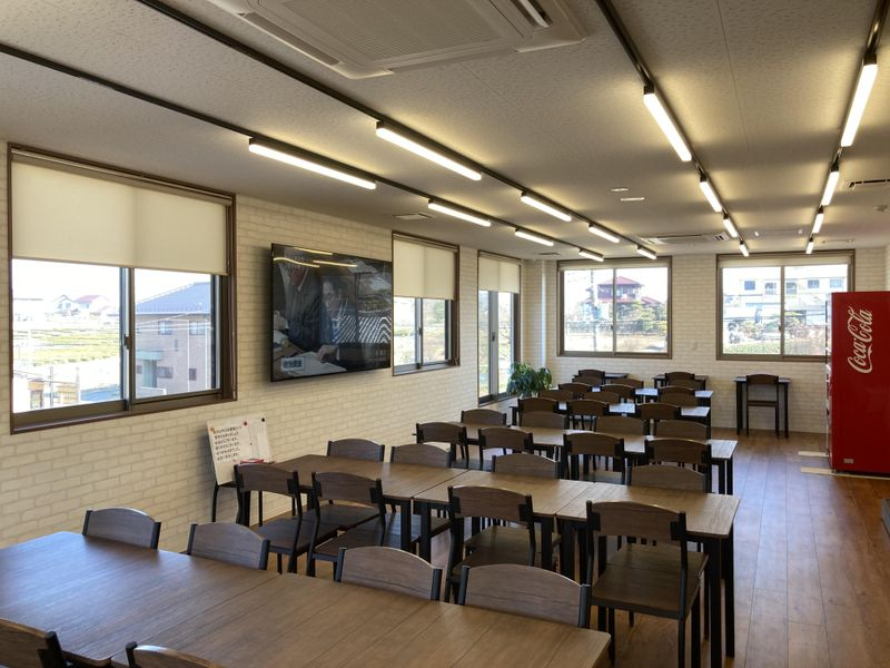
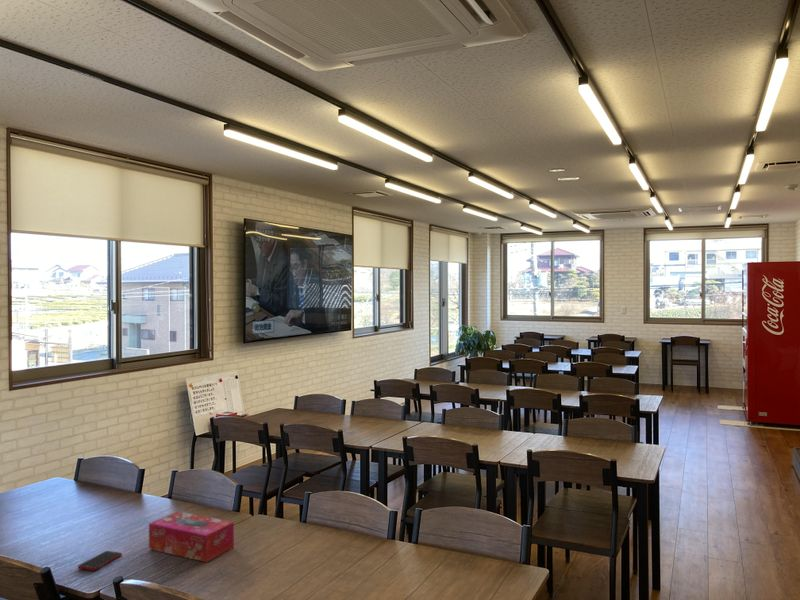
+ cell phone [77,550,123,572]
+ tissue box [148,511,235,563]
